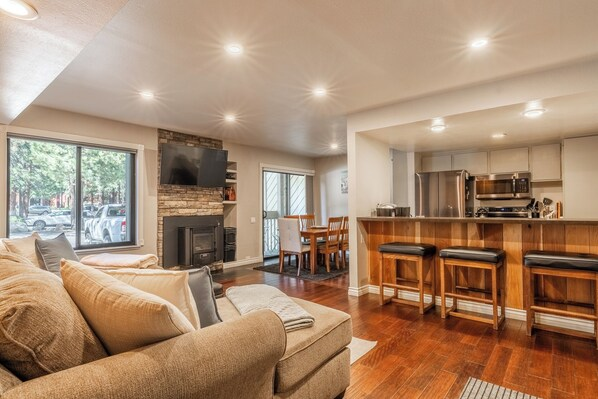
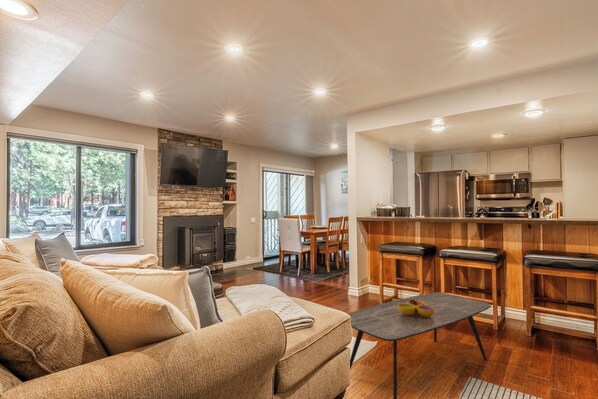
+ decorative bowl [398,299,434,317]
+ coffee table [347,291,492,399]
